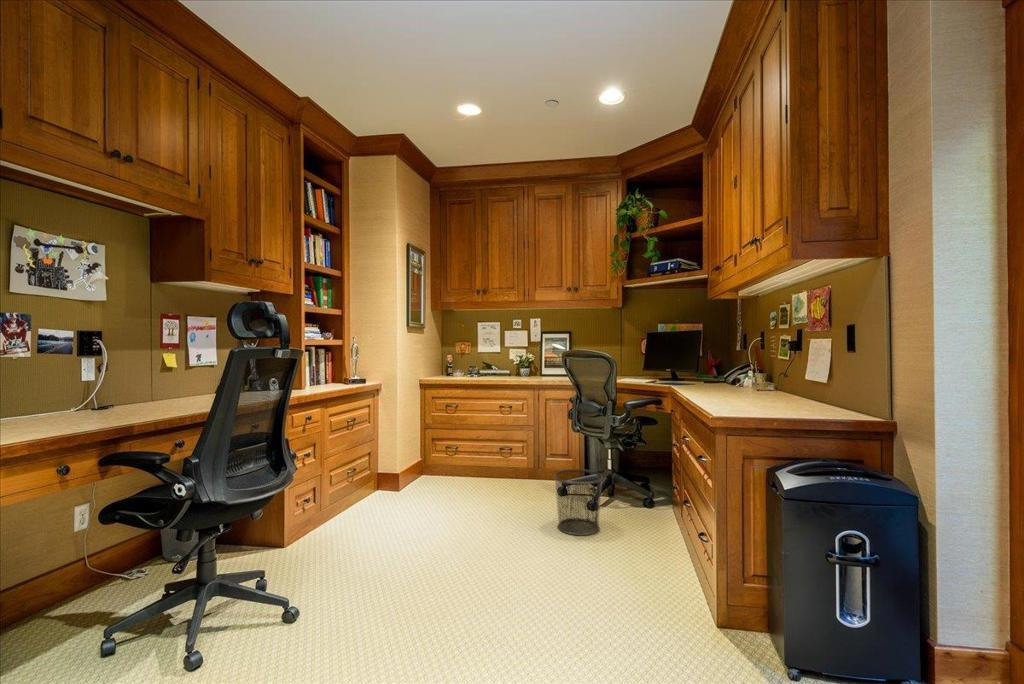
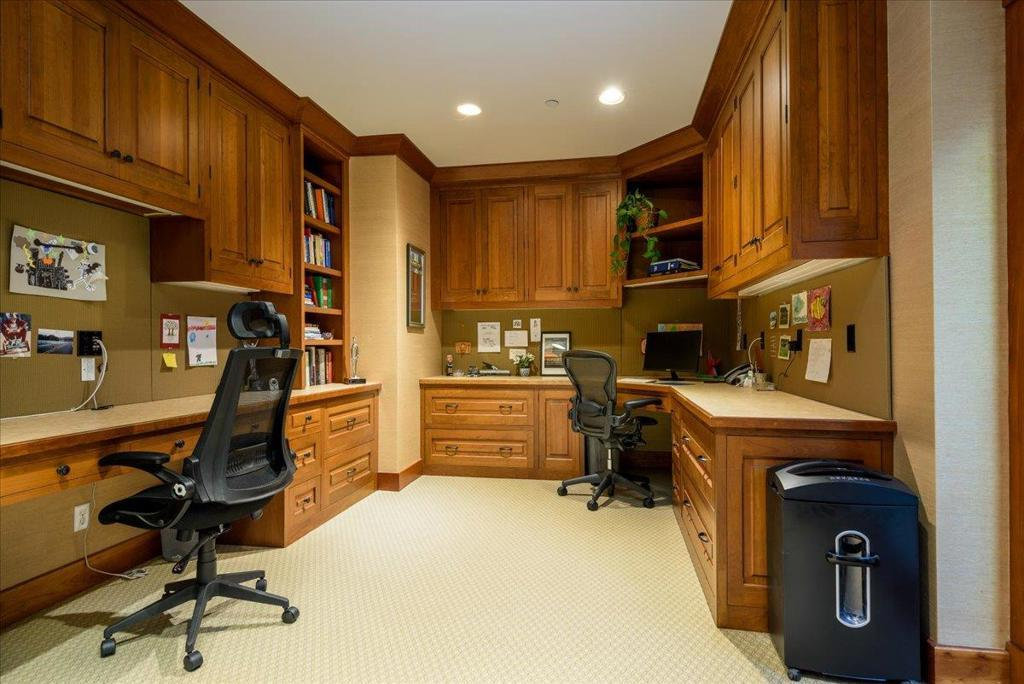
- waste bin [553,468,604,537]
